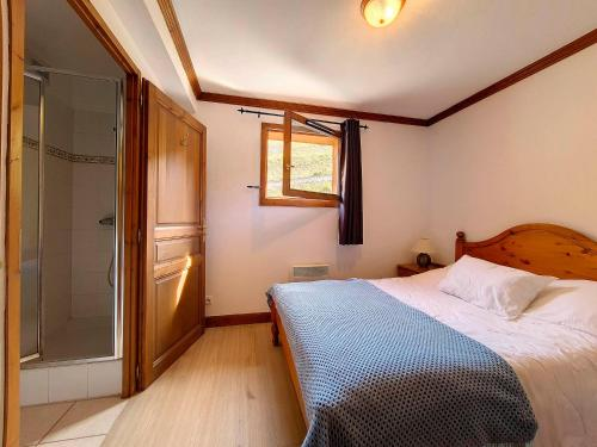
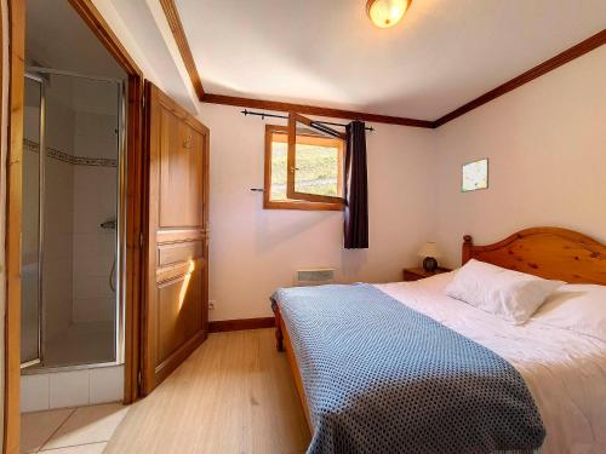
+ wall art [461,157,490,194]
